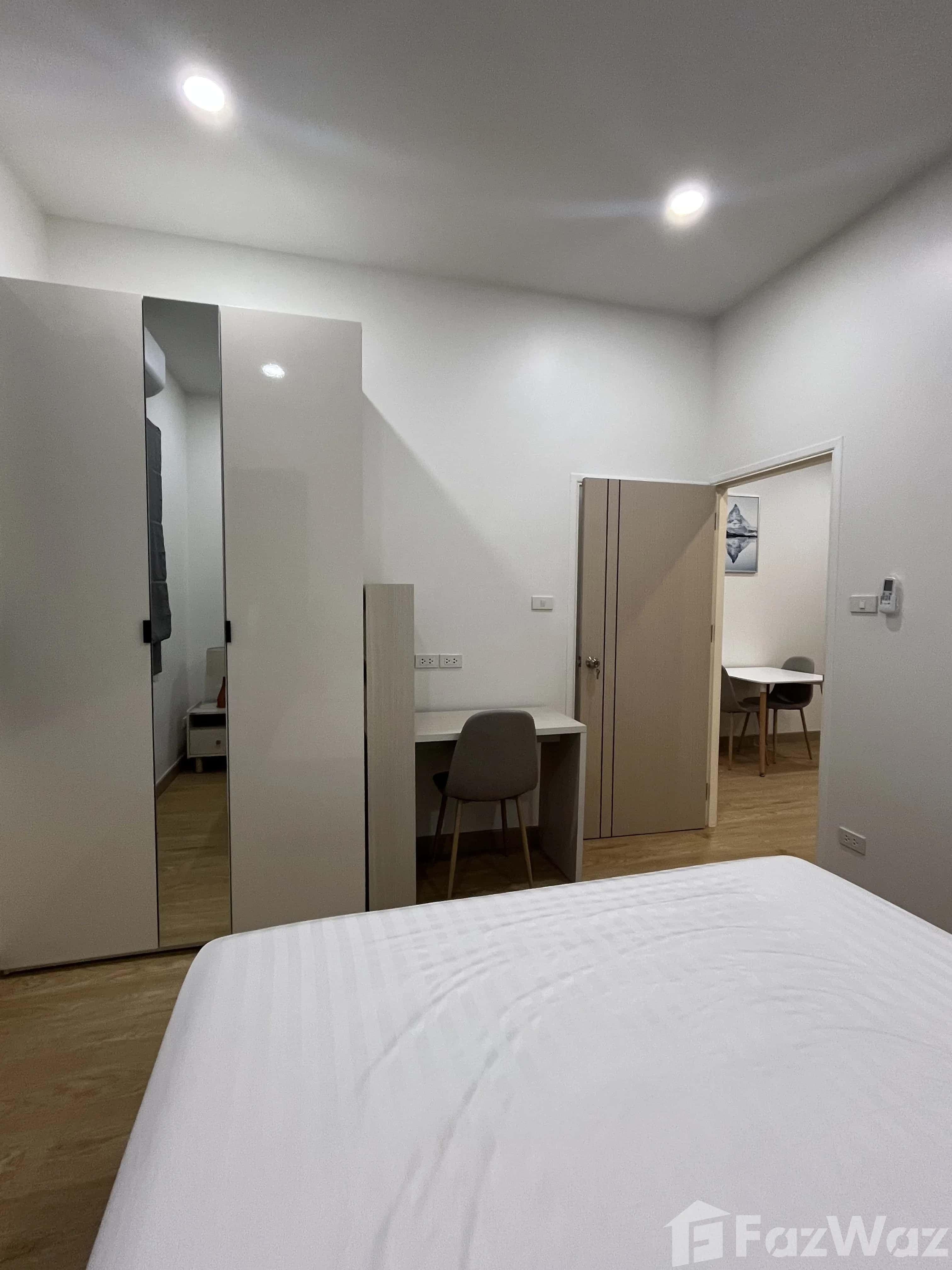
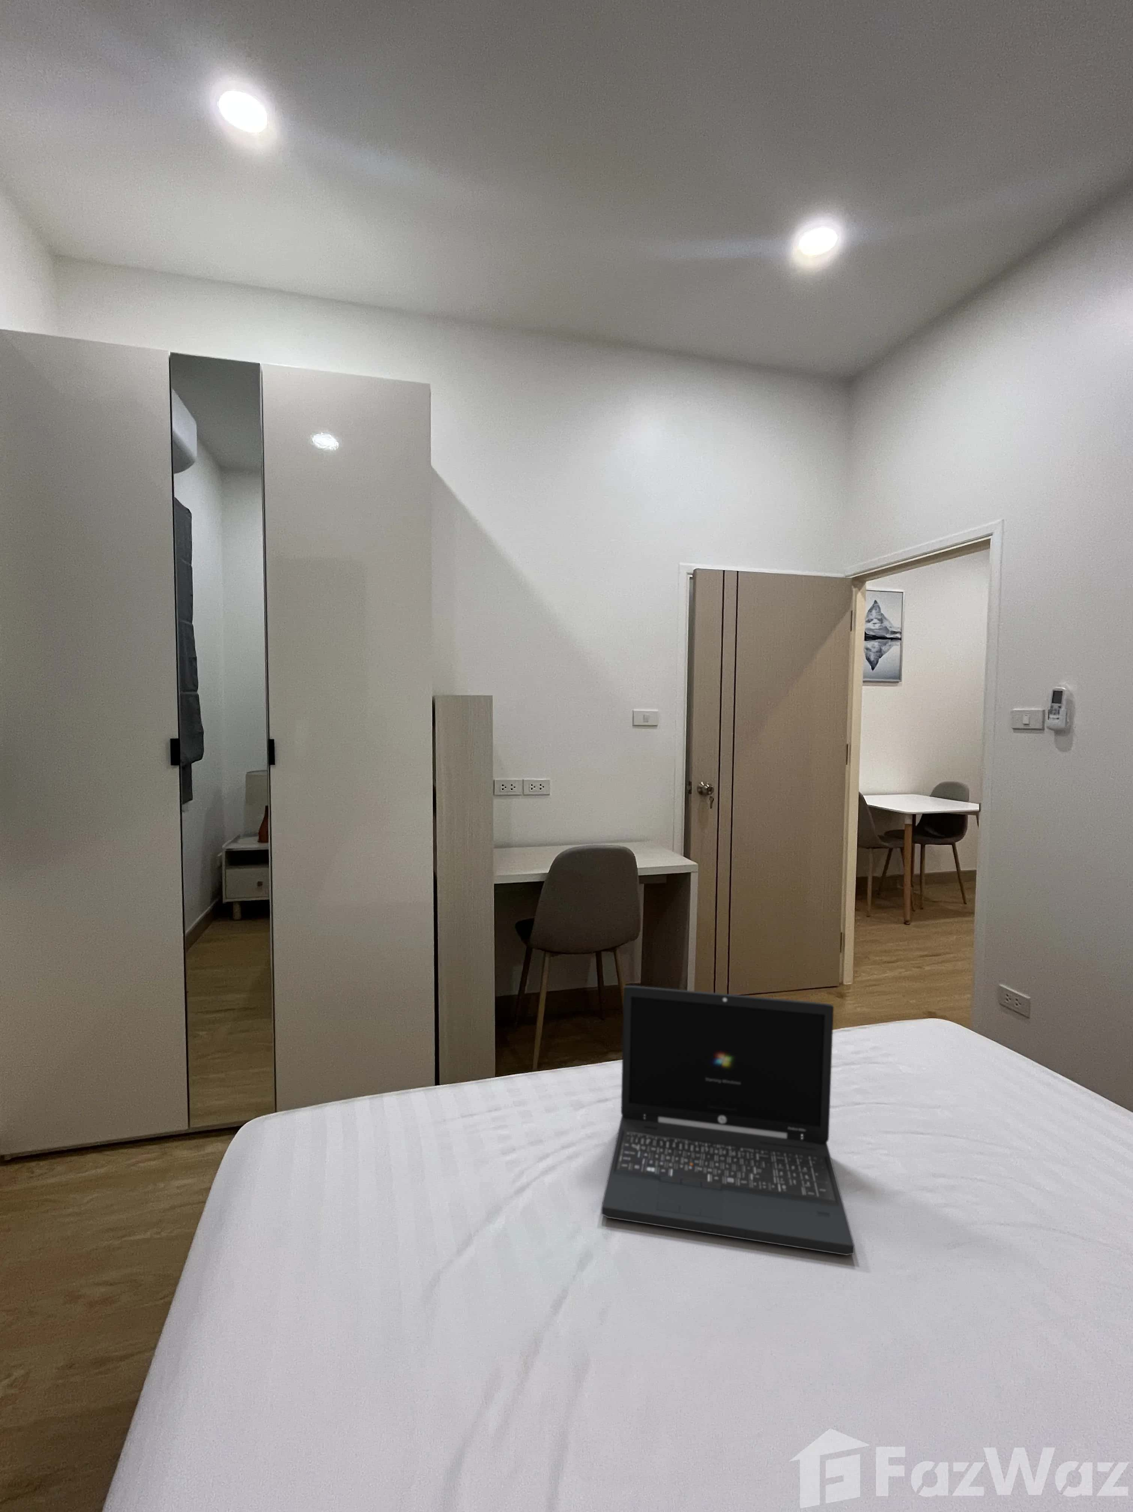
+ laptop [601,985,855,1256]
